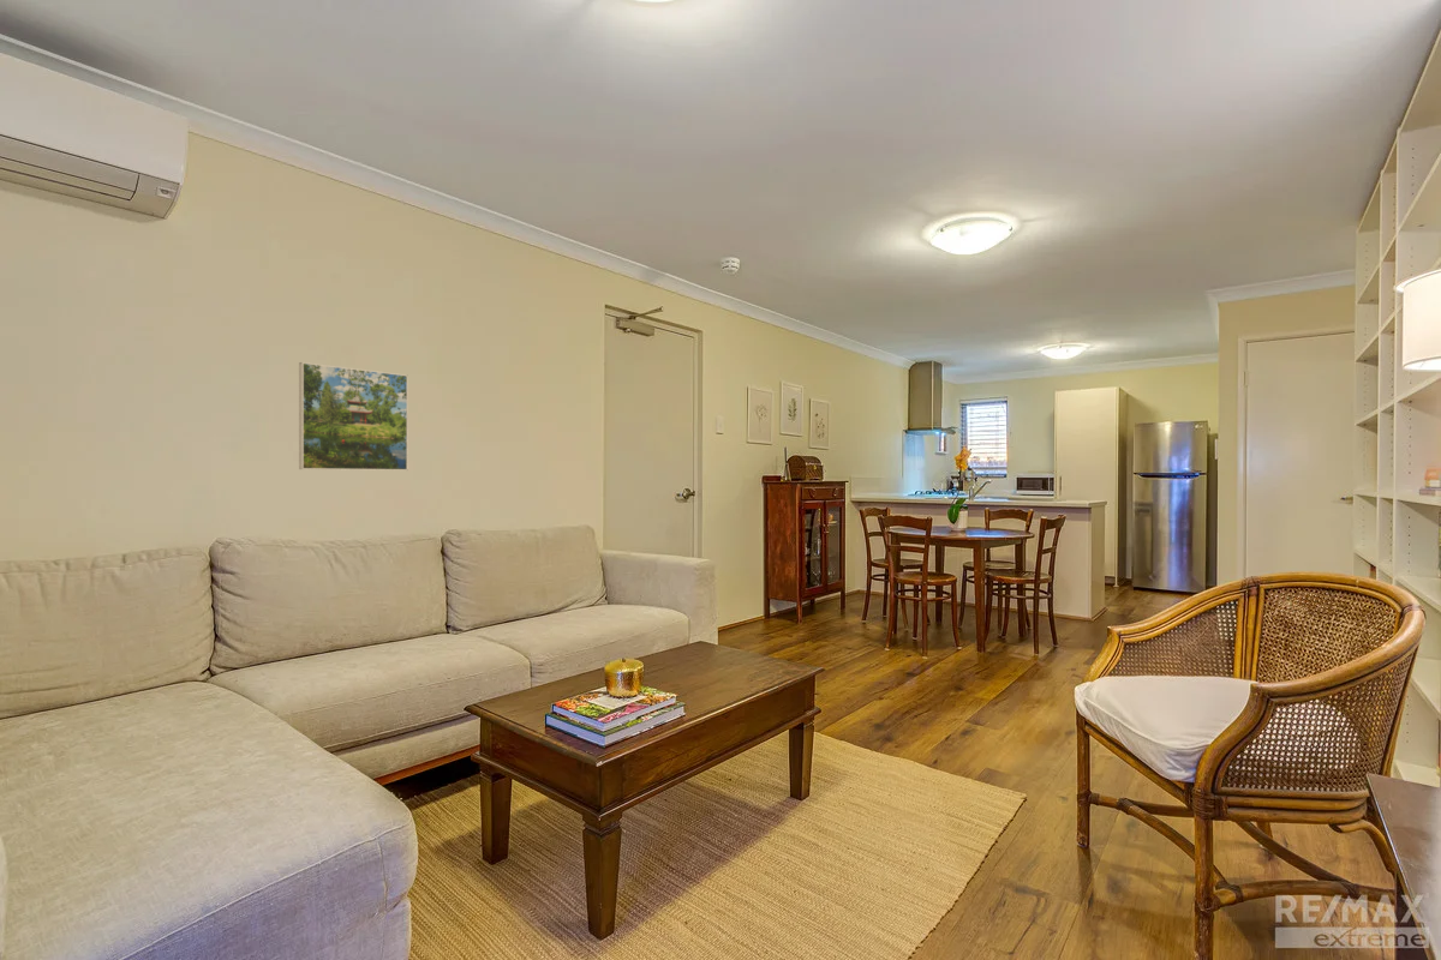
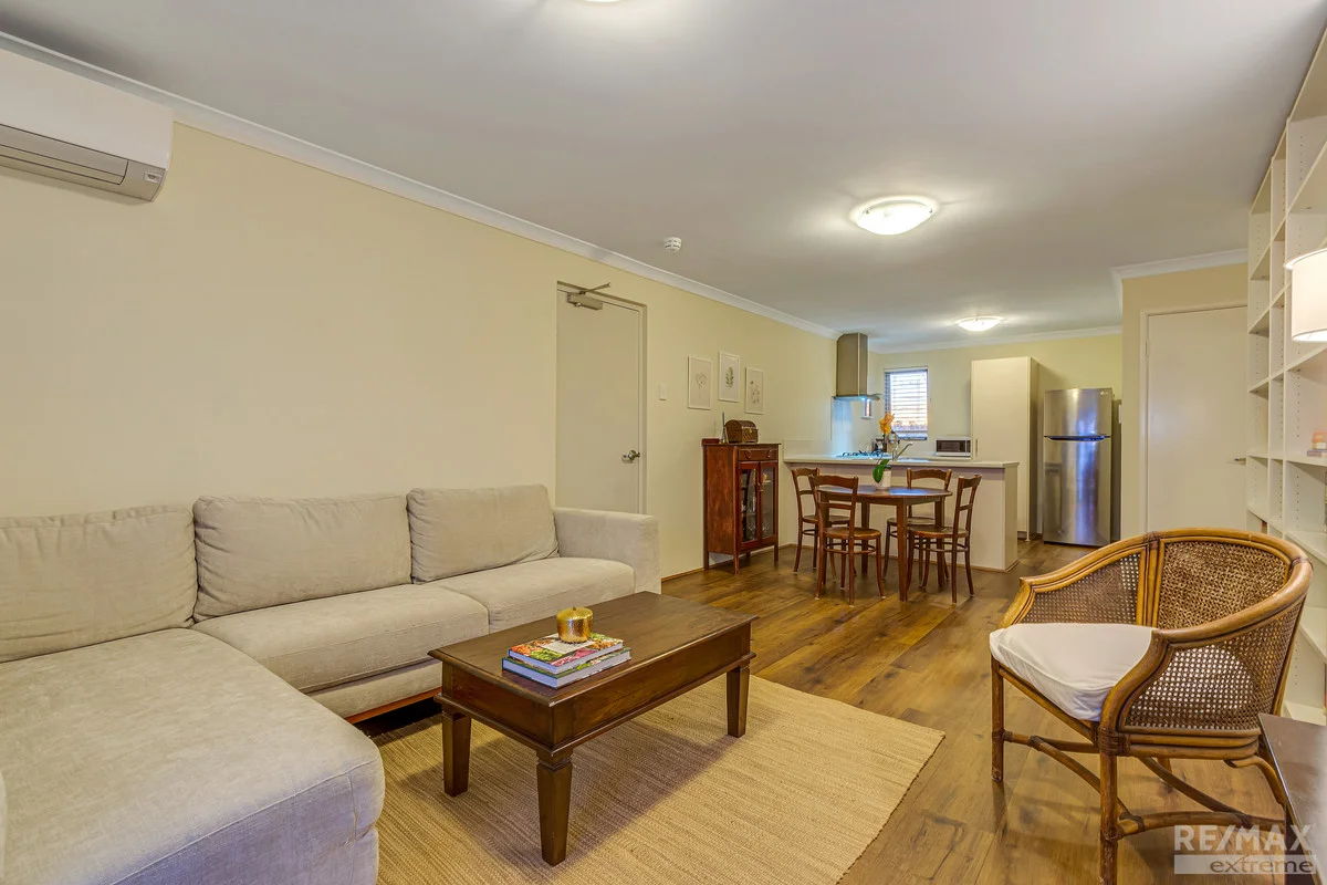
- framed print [298,361,409,472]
